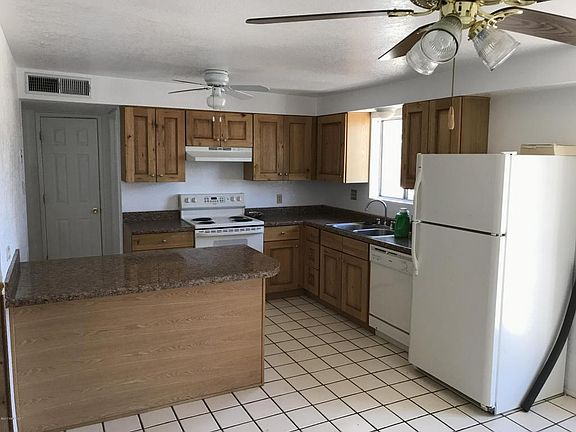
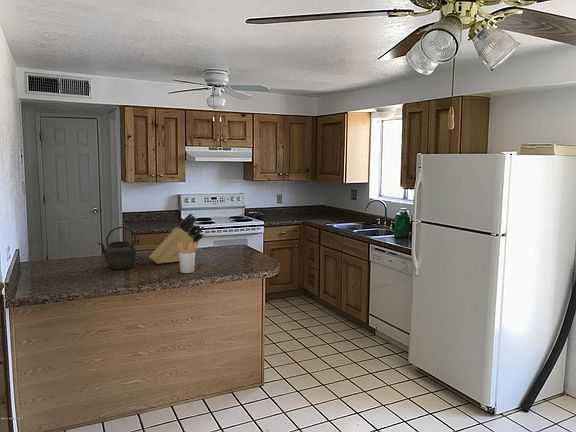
+ utensil holder [177,241,200,274]
+ knife block [148,212,205,265]
+ kettle [97,226,137,270]
